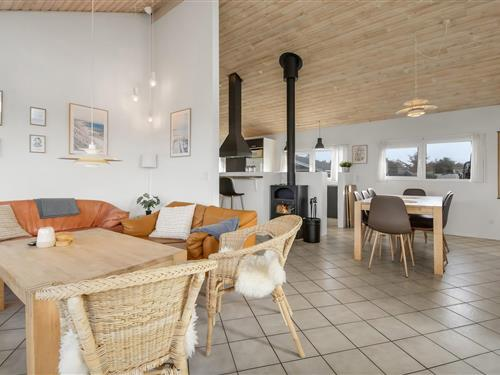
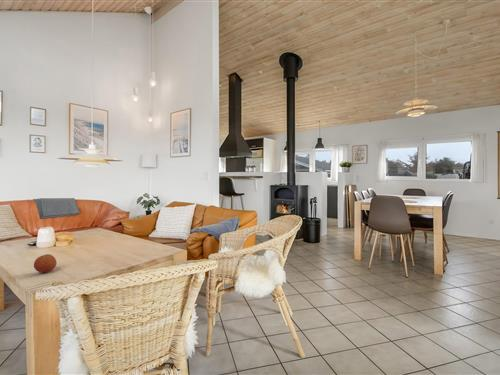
+ fruit [33,253,58,274]
